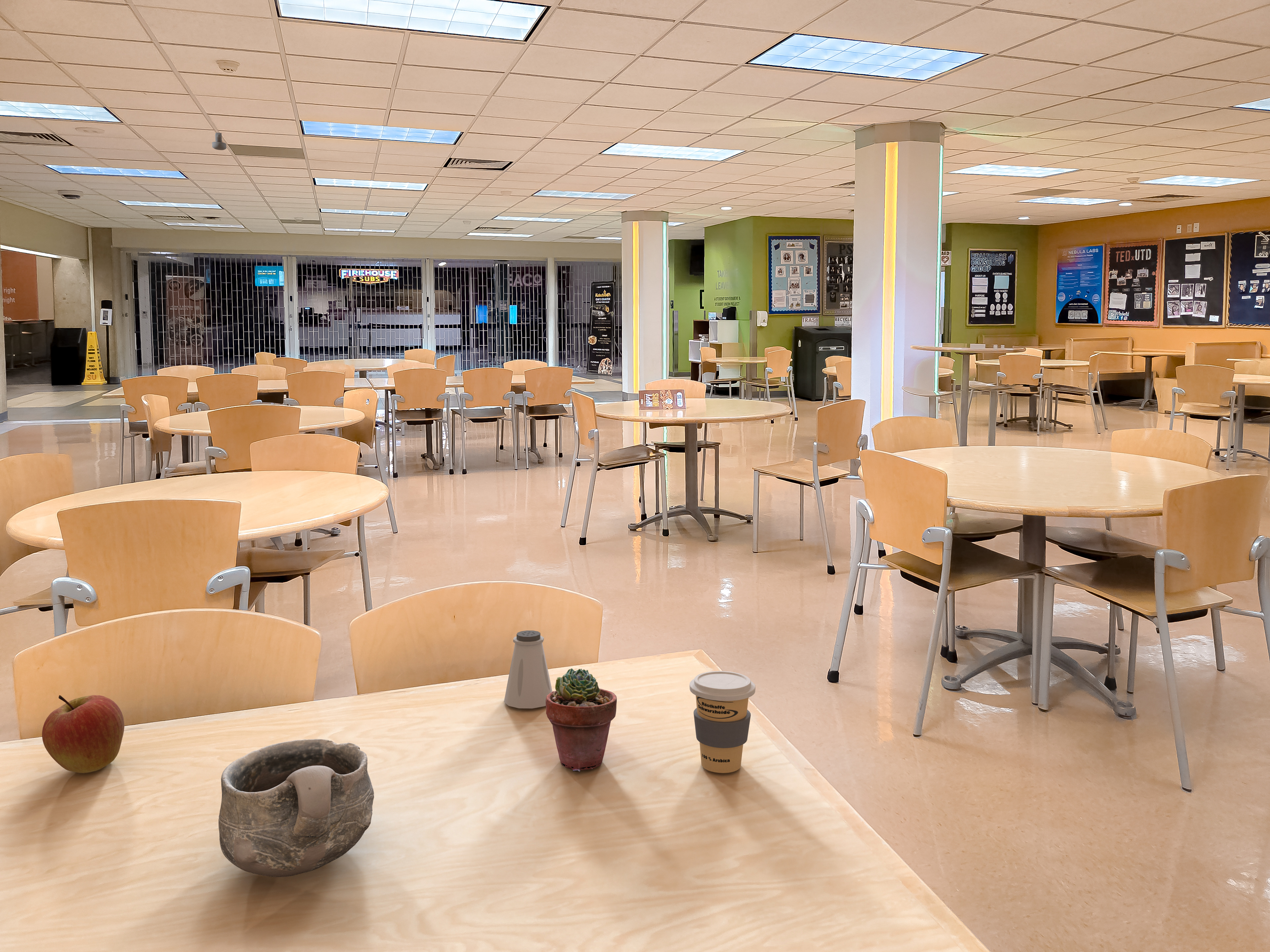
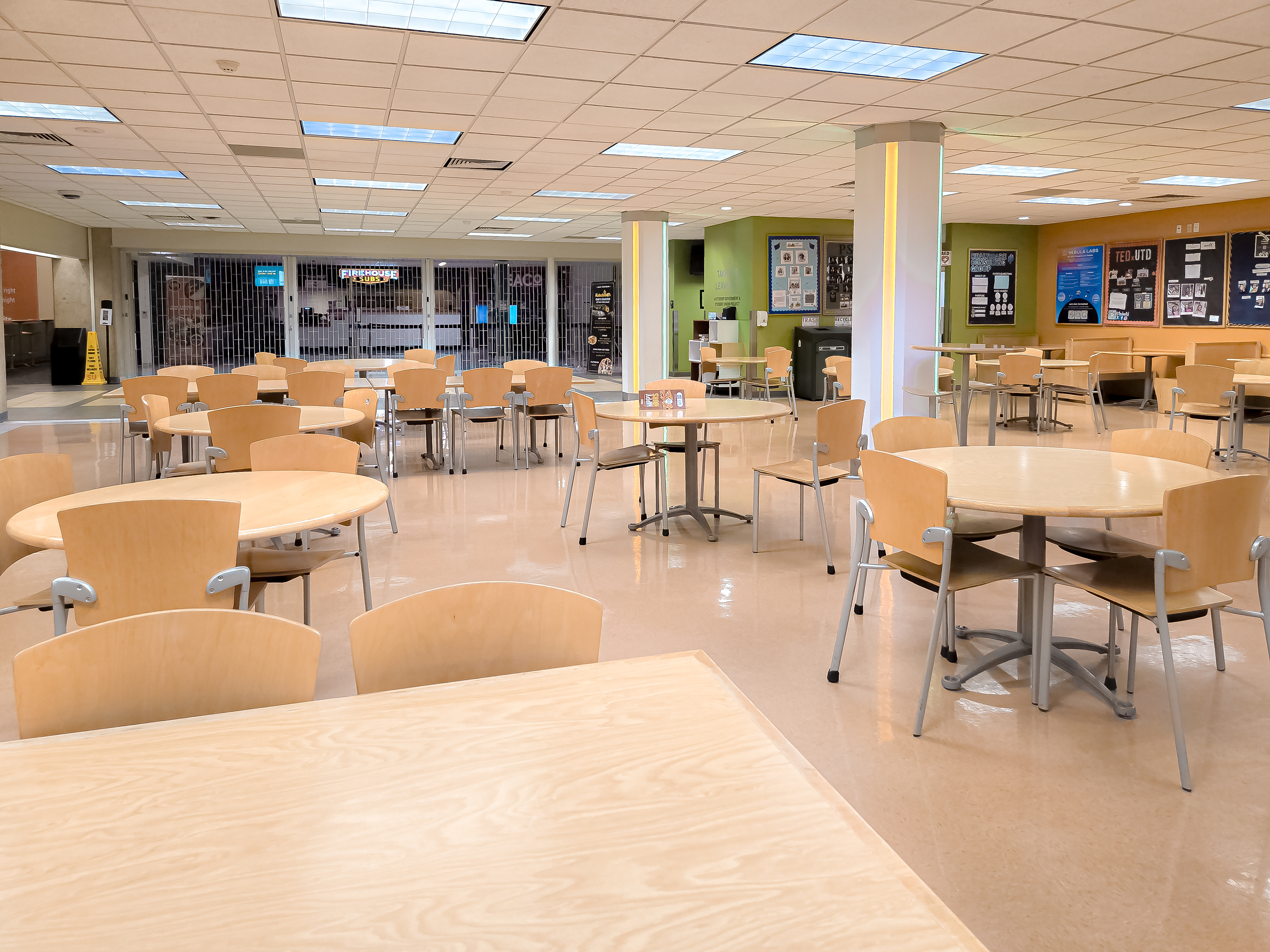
- saltshaker [504,630,553,709]
- apple [42,695,125,773]
- coffee cup [689,671,756,773]
- bowl [218,739,374,877]
- security camera [212,132,227,150]
- potted succulent [546,668,617,772]
